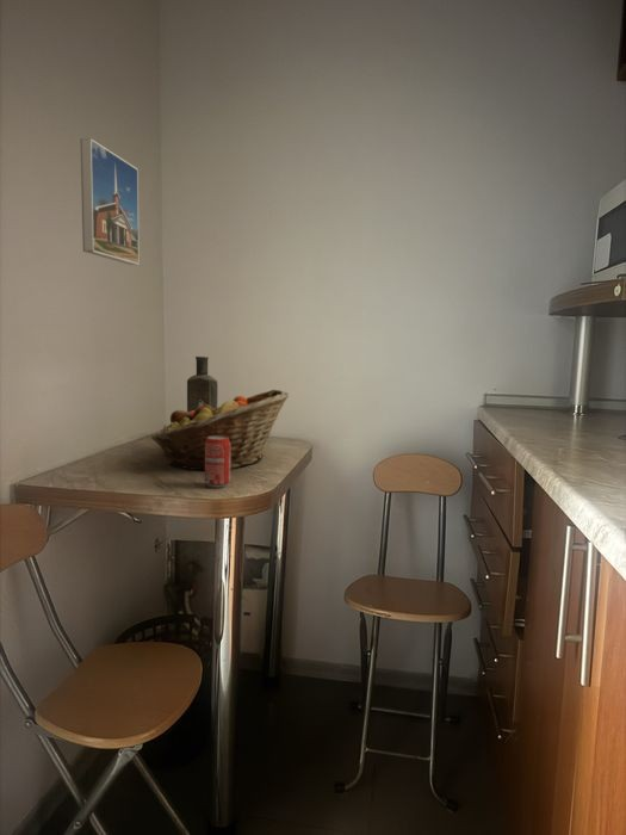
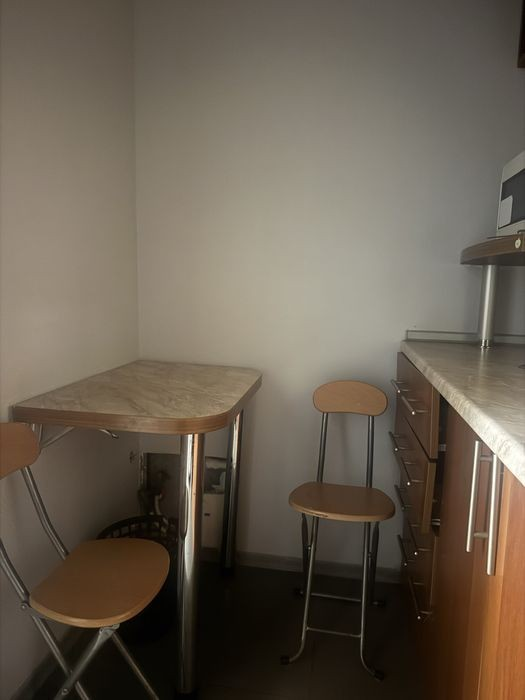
- bottle [186,355,218,413]
- fruit basket [150,389,290,471]
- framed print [80,137,141,266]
- beverage can [204,435,231,489]
